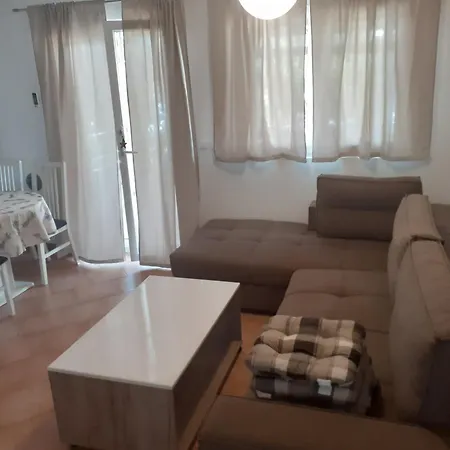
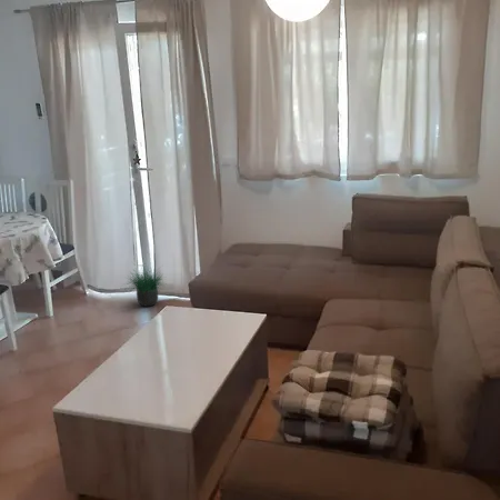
+ potted plant [121,261,167,308]
